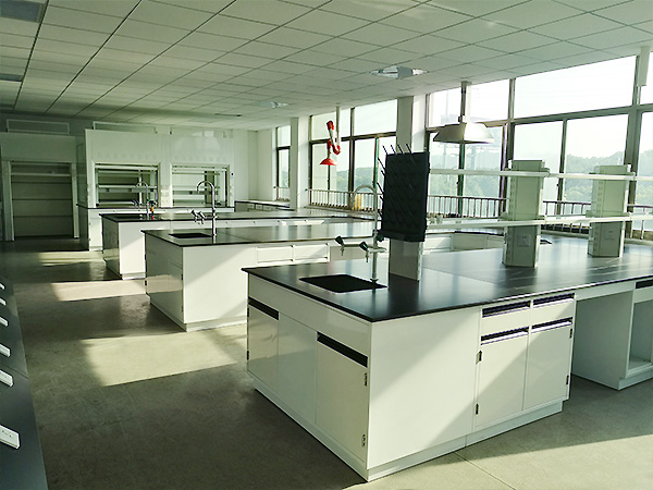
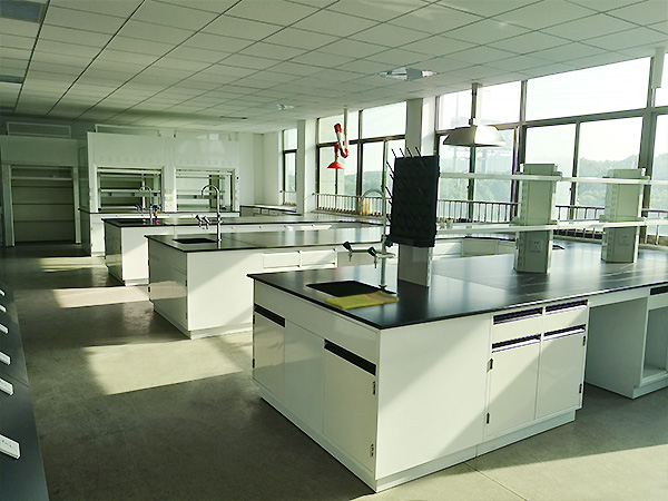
+ dish towel [324,289,400,311]
